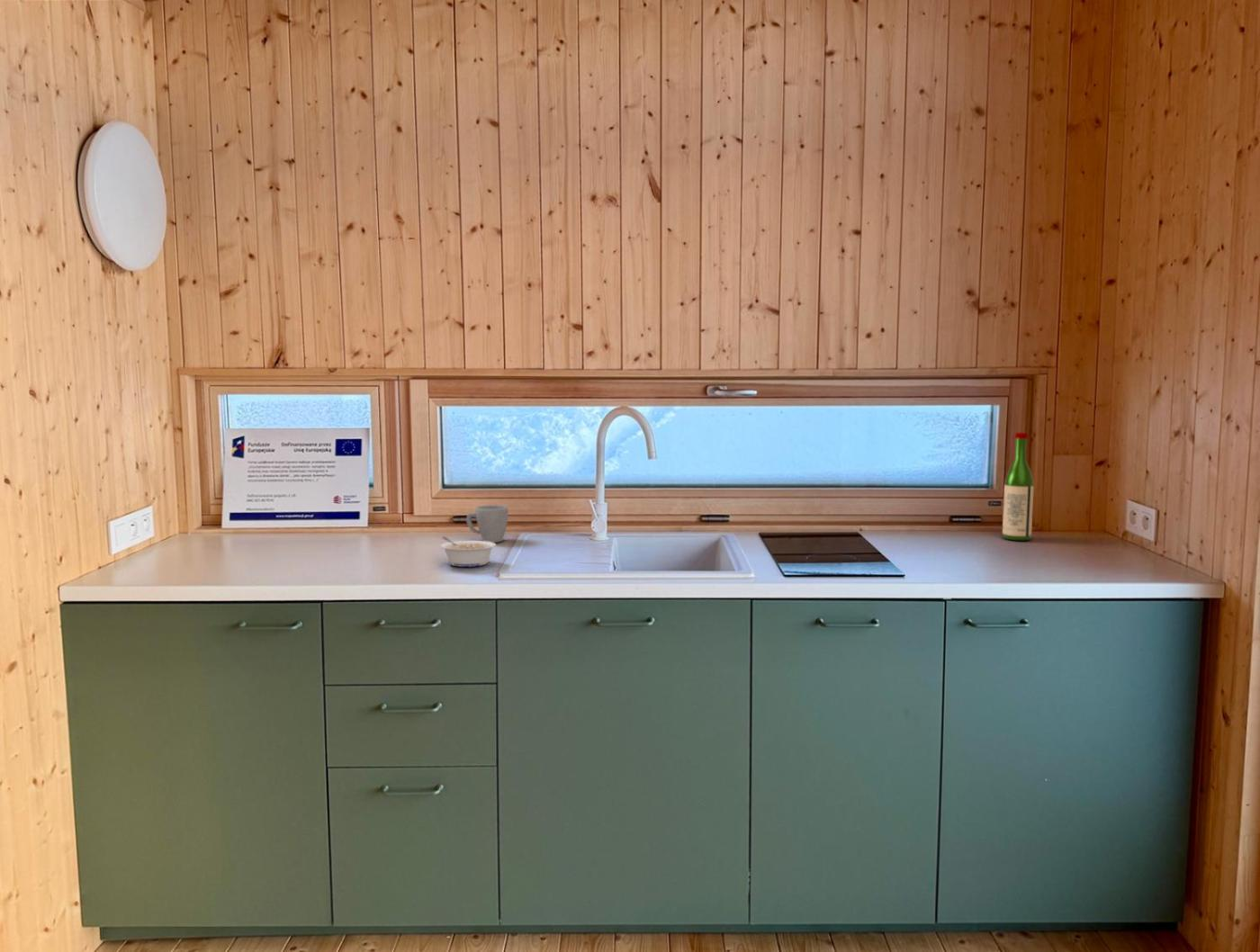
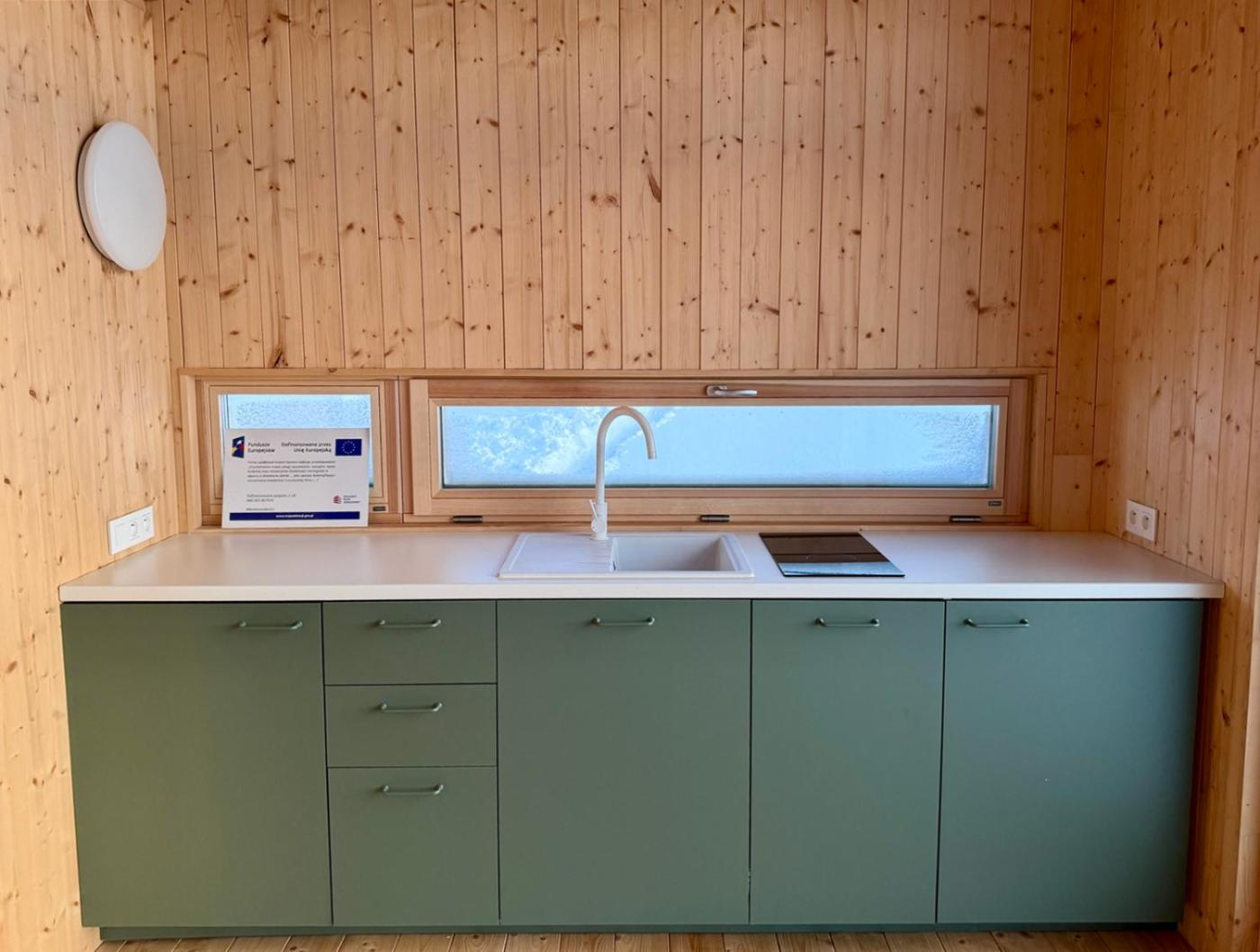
- wine bottle [1002,432,1034,541]
- mug [465,504,509,543]
- legume [440,535,497,568]
